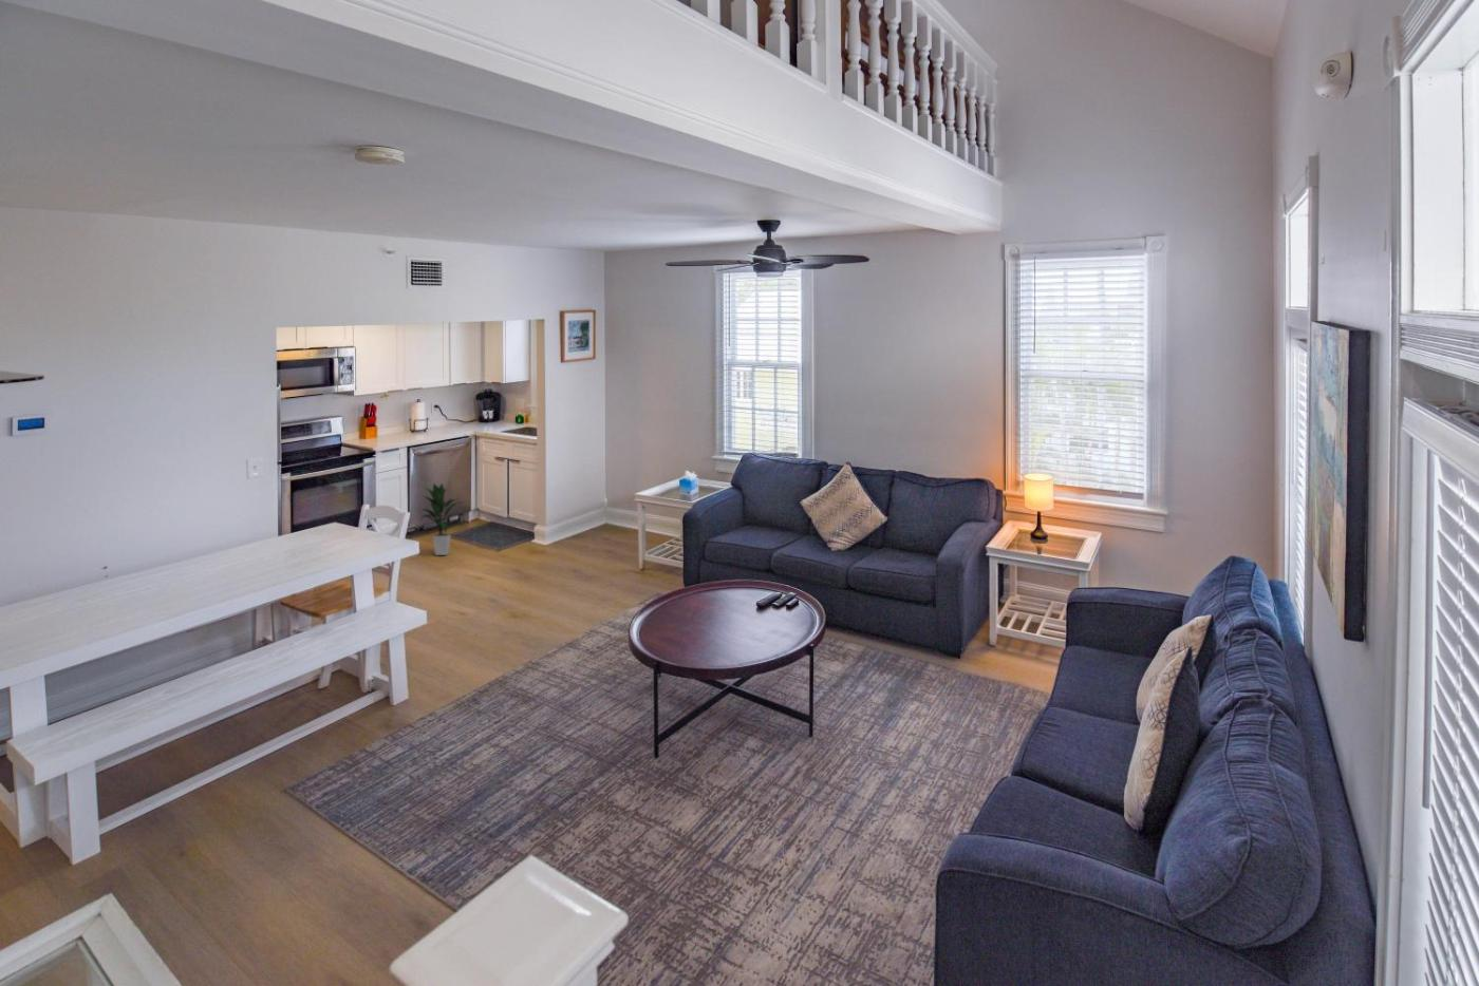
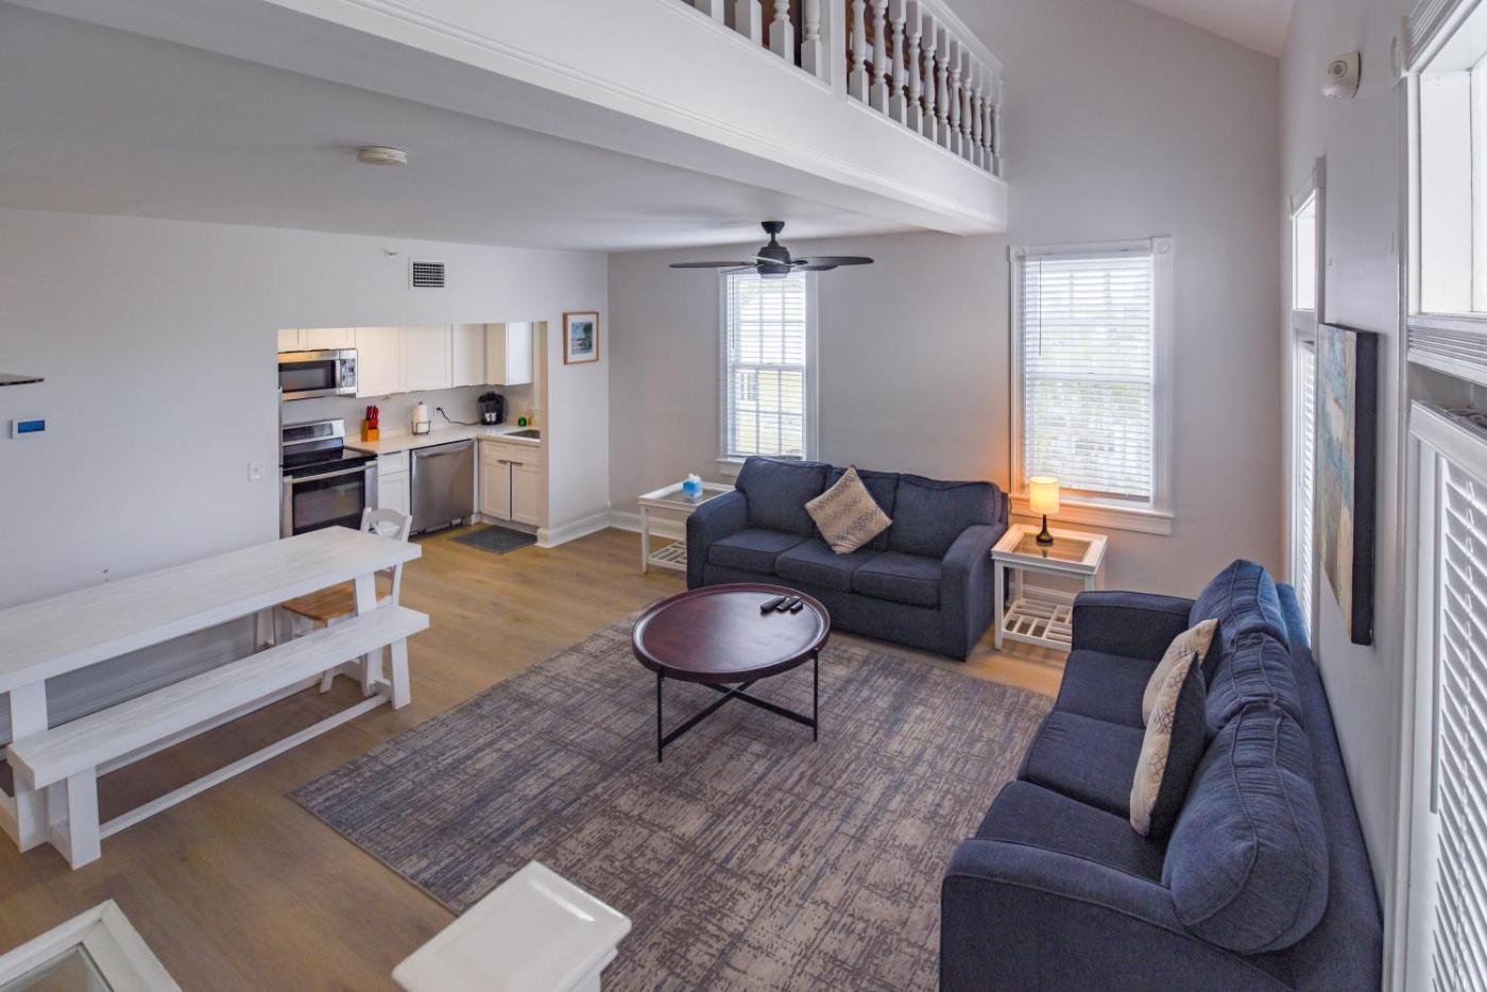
- indoor plant [409,481,469,557]
